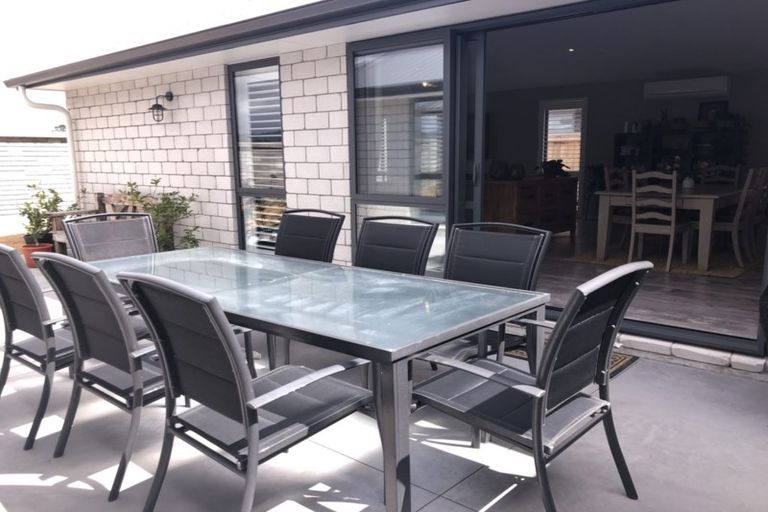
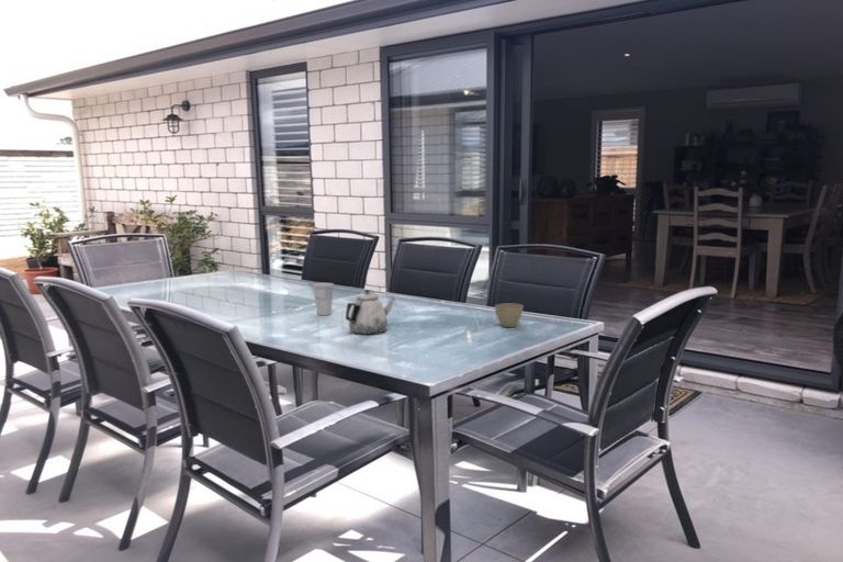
+ teapot [345,289,395,335]
+ flower pot [494,303,525,328]
+ cup [312,282,335,316]
